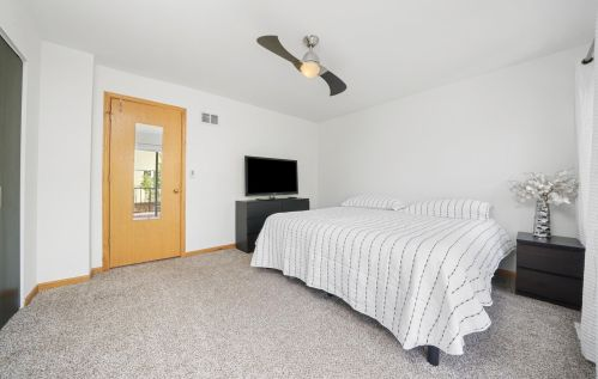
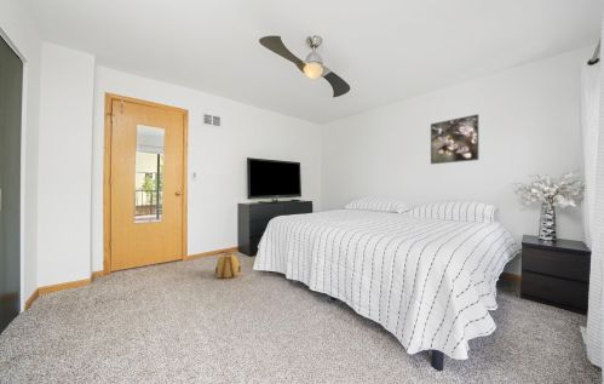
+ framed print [430,113,479,165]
+ backpack [214,250,242,279]
